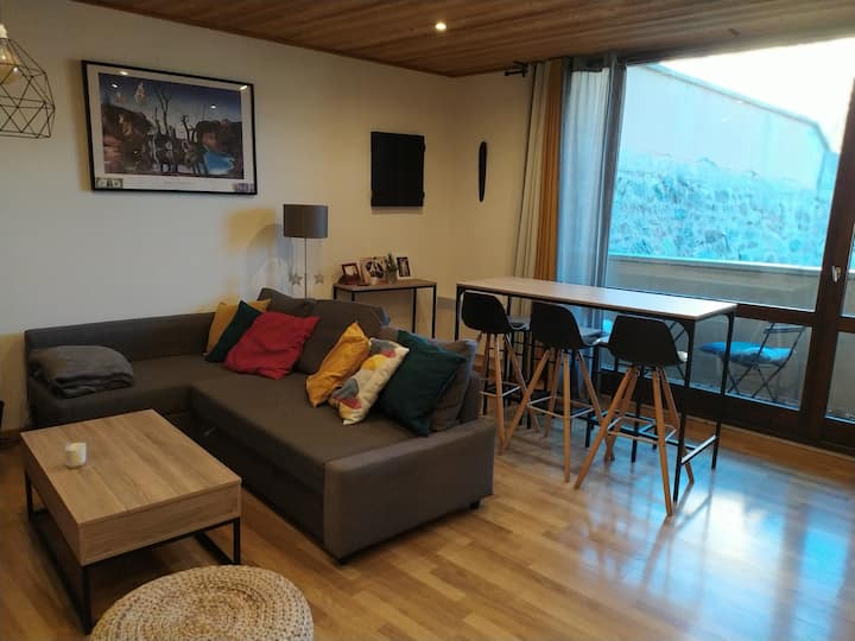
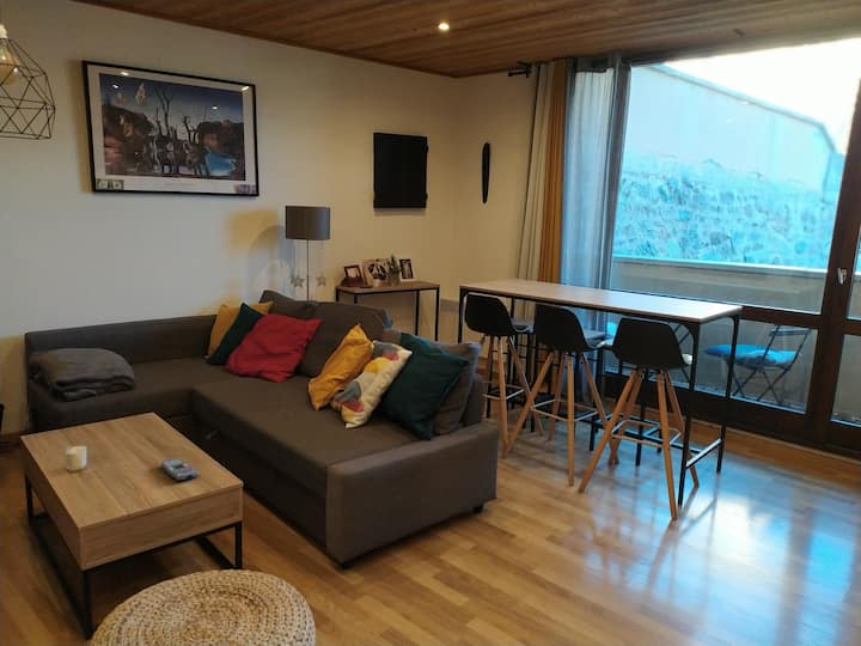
+ remote control [160,457,200,482]
